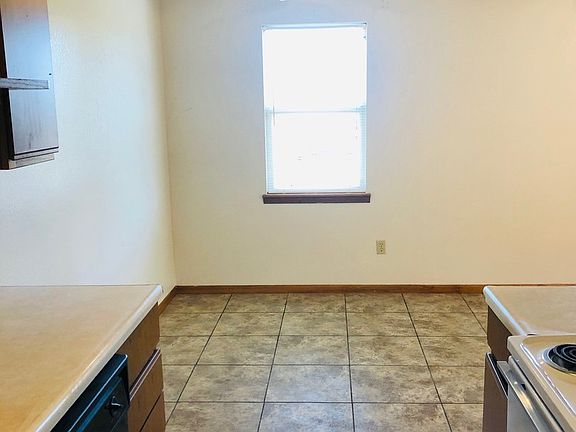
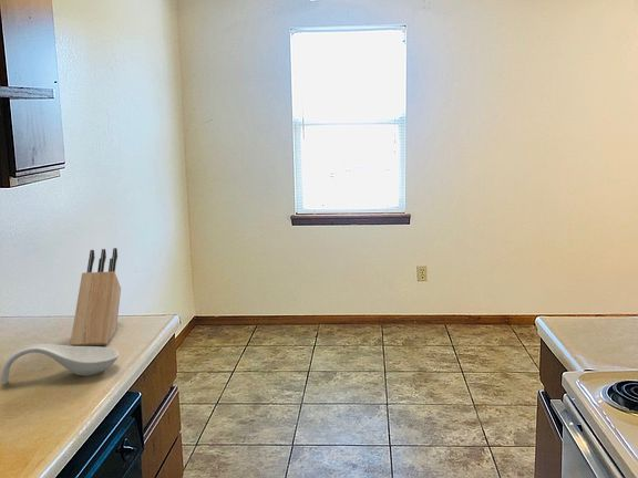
+ knife block [69,247,122,346]
+ spoon rest [0,343,120,385]
